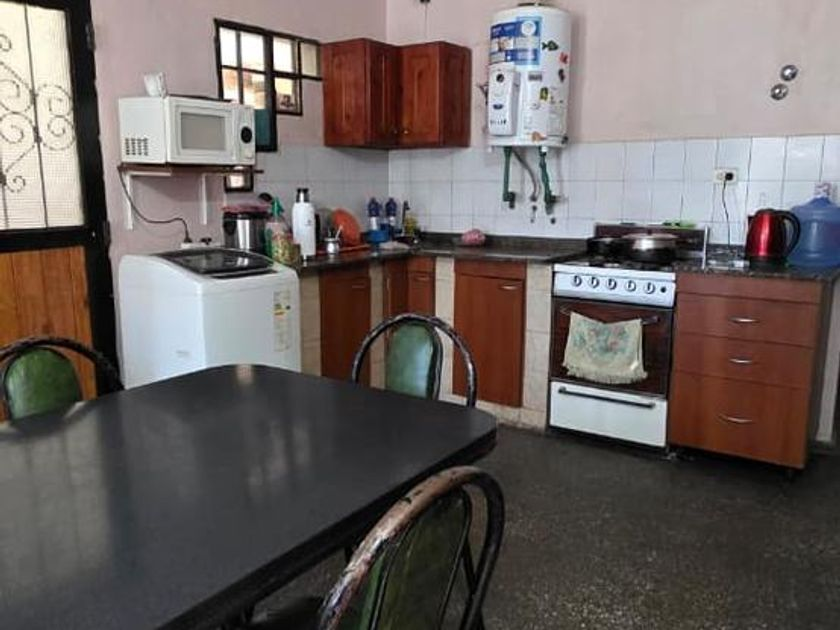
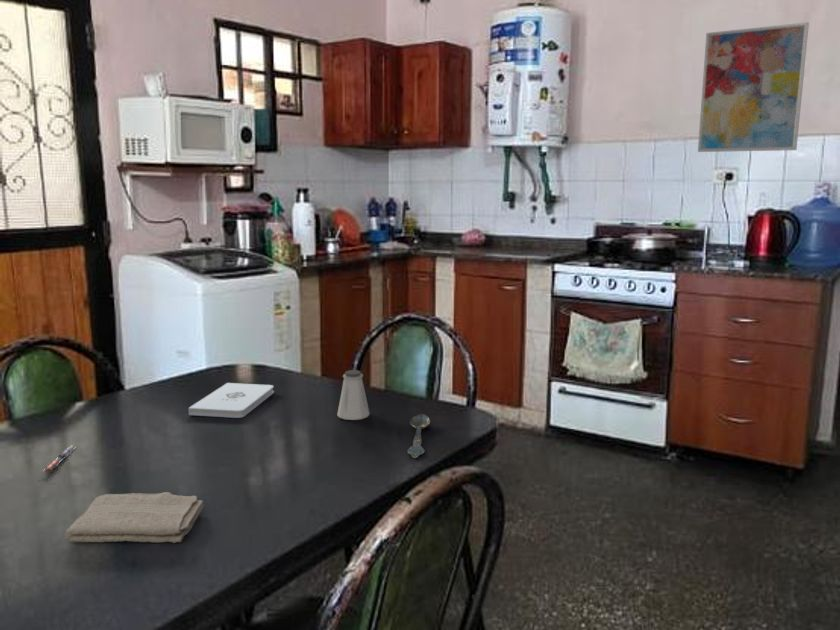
+ washcloth [64,491,205,544]
+ spoon [407,413,431,459]
+ pen [43,444,75,473]
+ wall art [697,21,810,153]
+ notepad [188,382,275,419]
+ saltshaker [336,369,371,421]
